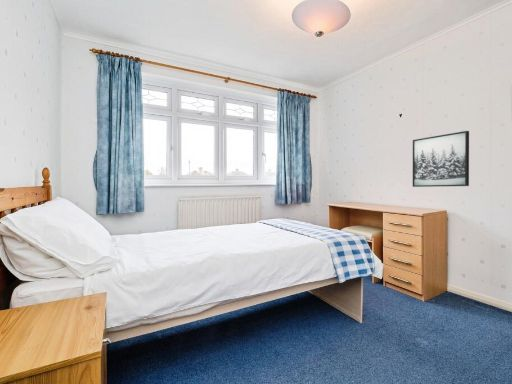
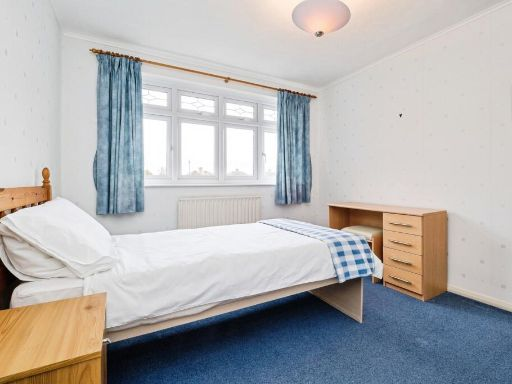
- wall art [412,130,470,188]
